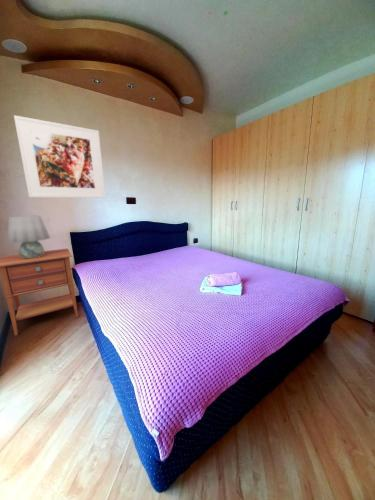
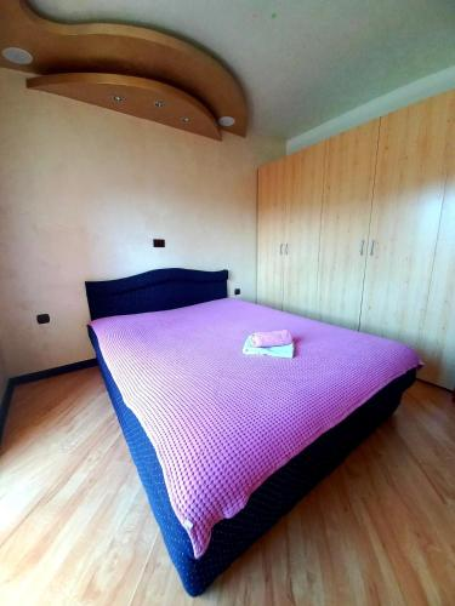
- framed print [13,114,107,199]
- nightstand [0,248,79,337]
- table lamp [6,215,51,258]
